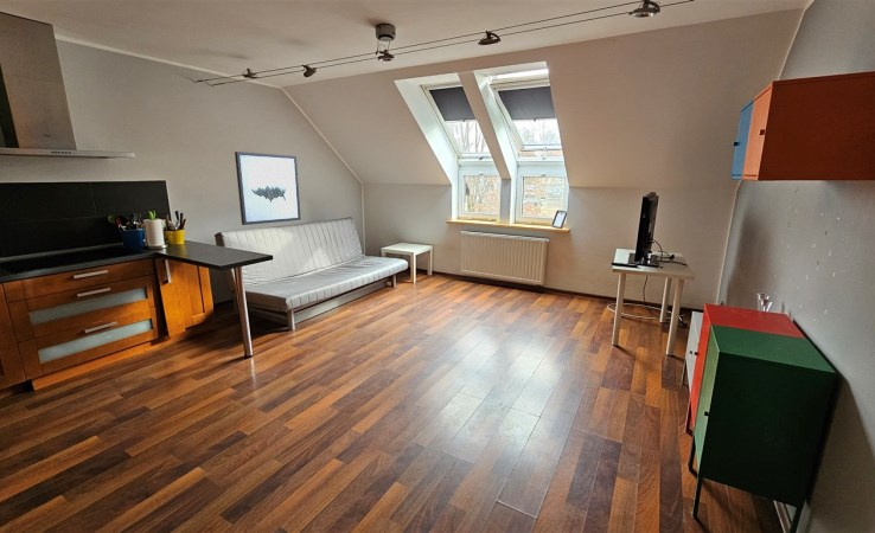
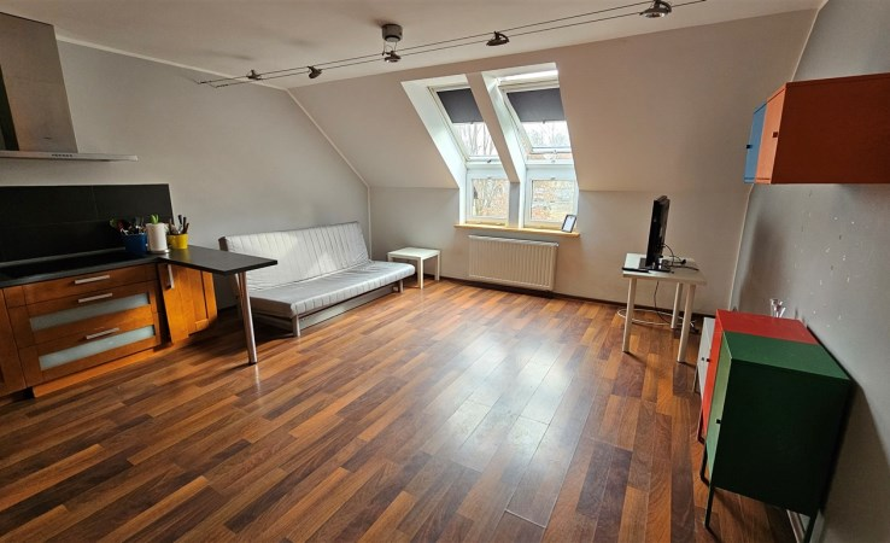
- wall art [234,150,302,226]
